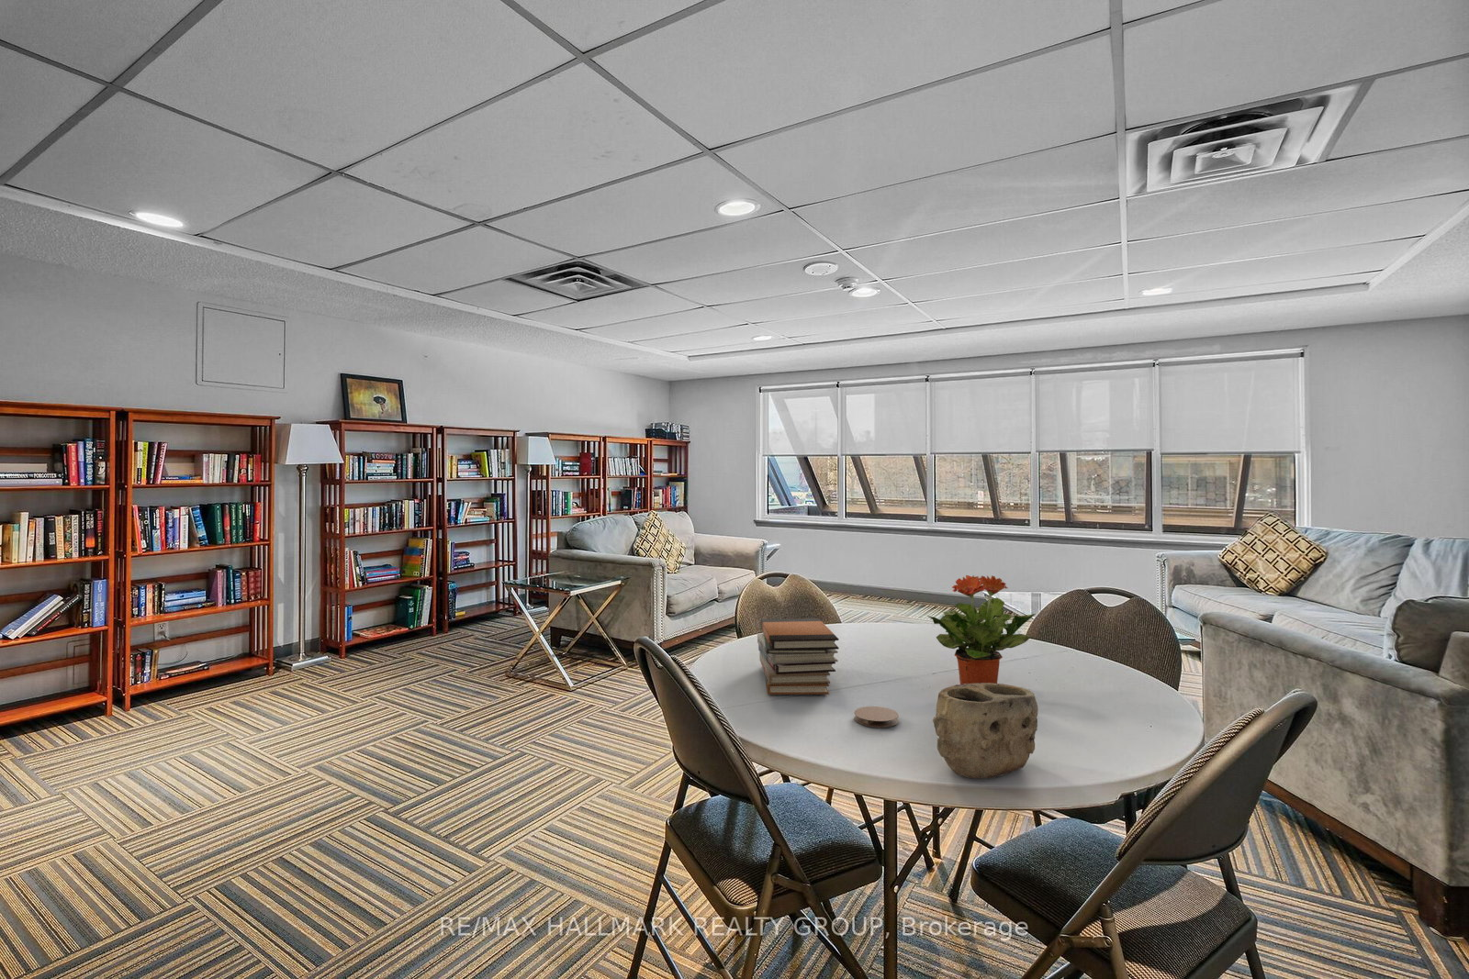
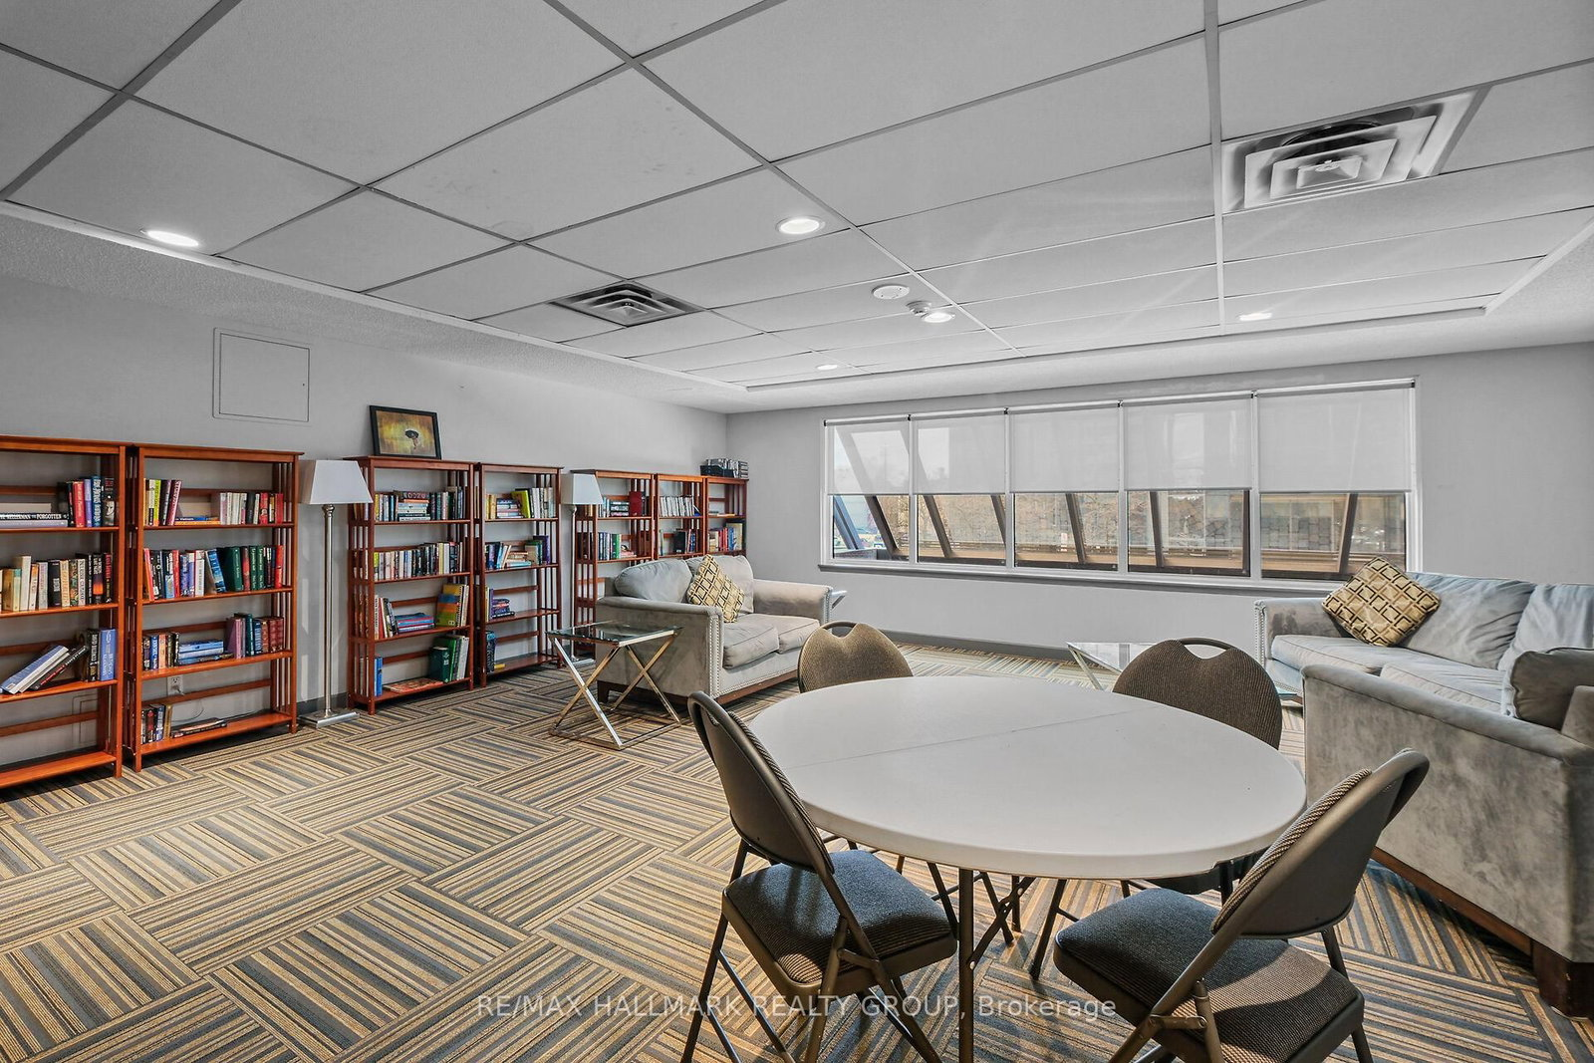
- potted plant [926,575,1036,684]
- coaster [853,706,900,729]
- book stack [756,617,841,696]
- bowl [932,683,1039,780]
